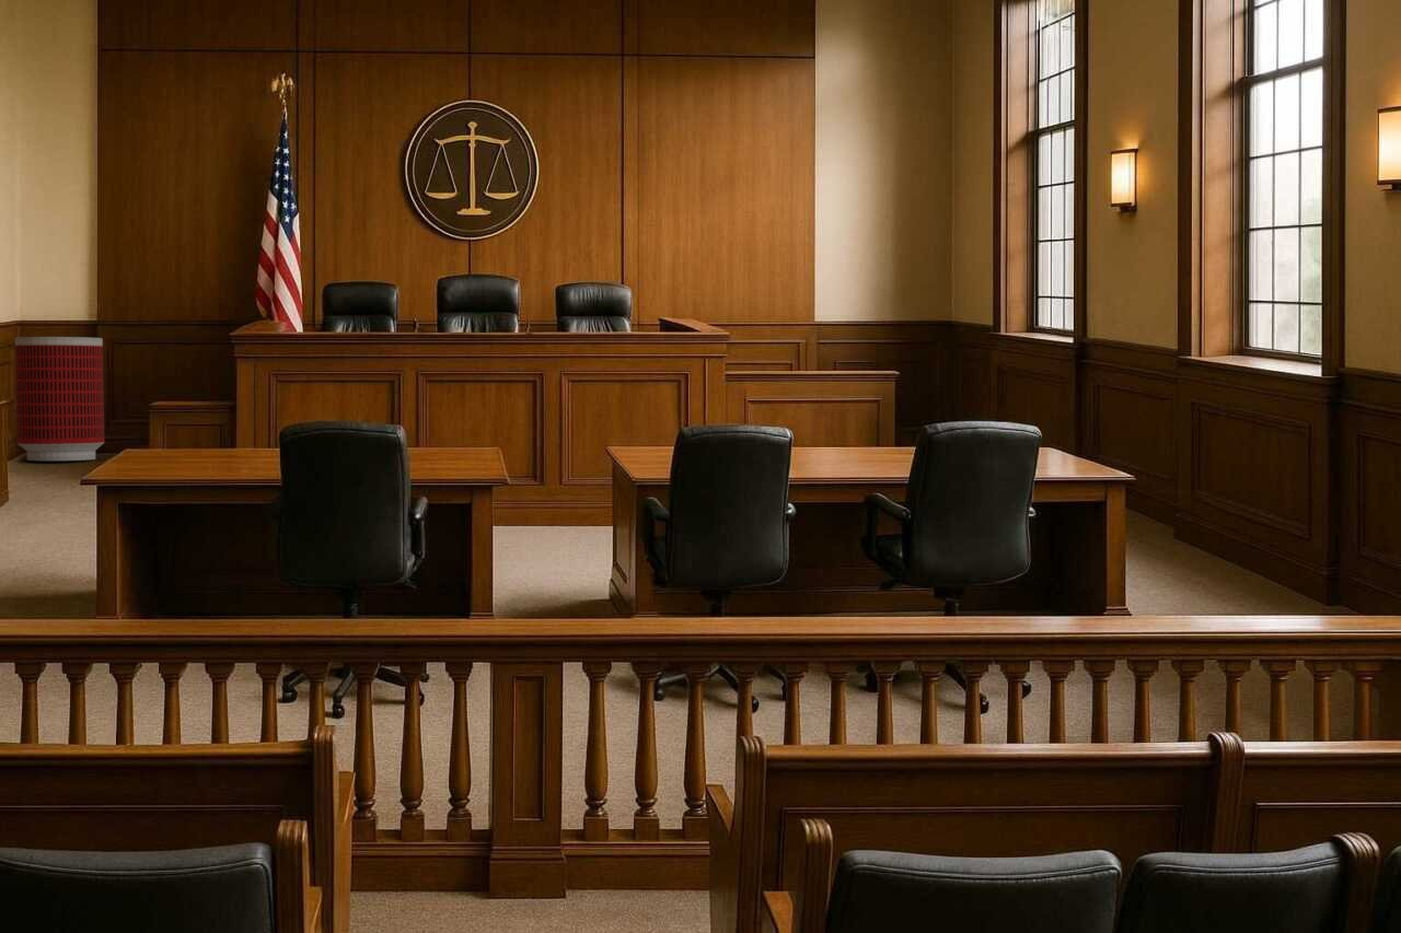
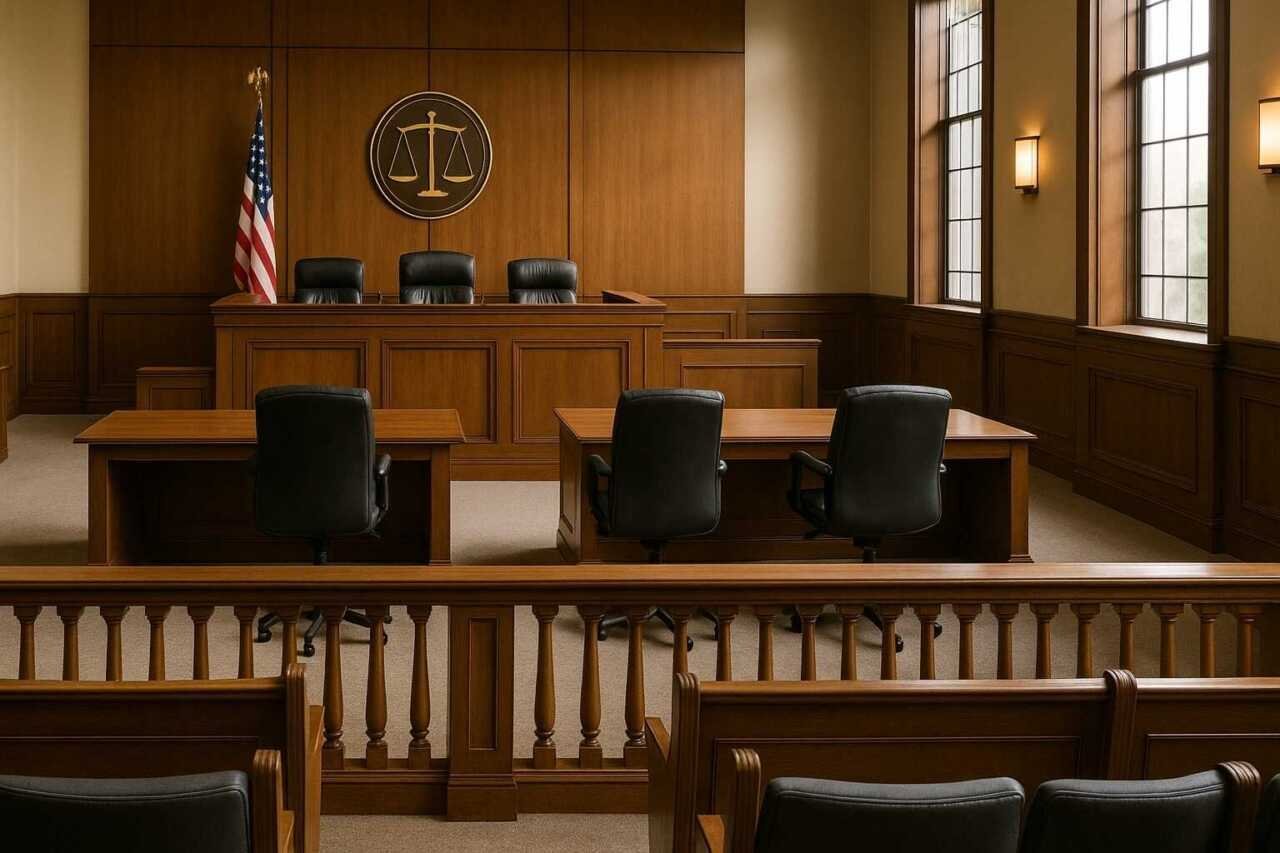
- trash can [14,336,105,462]
